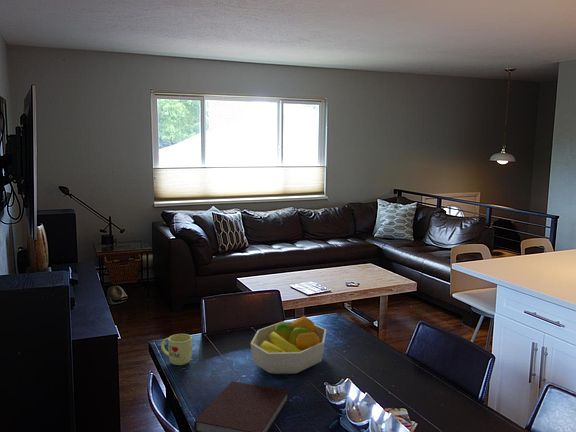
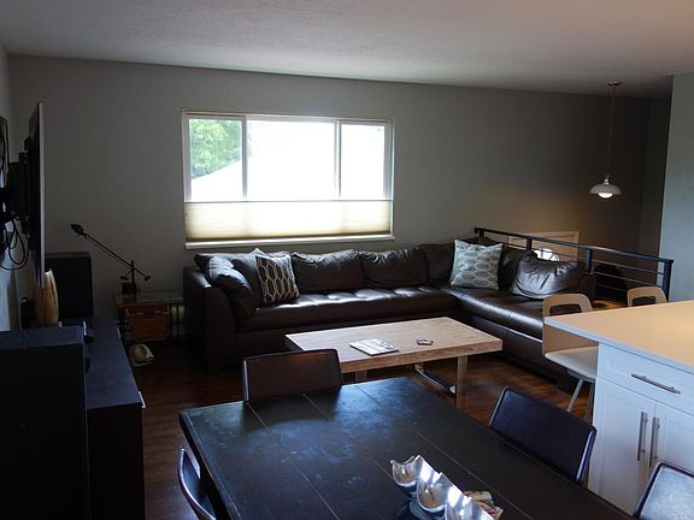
- fruit bowl [250,315,327,375]
- mug [160,333,193,366]
- notebook [193,380,290,432]
